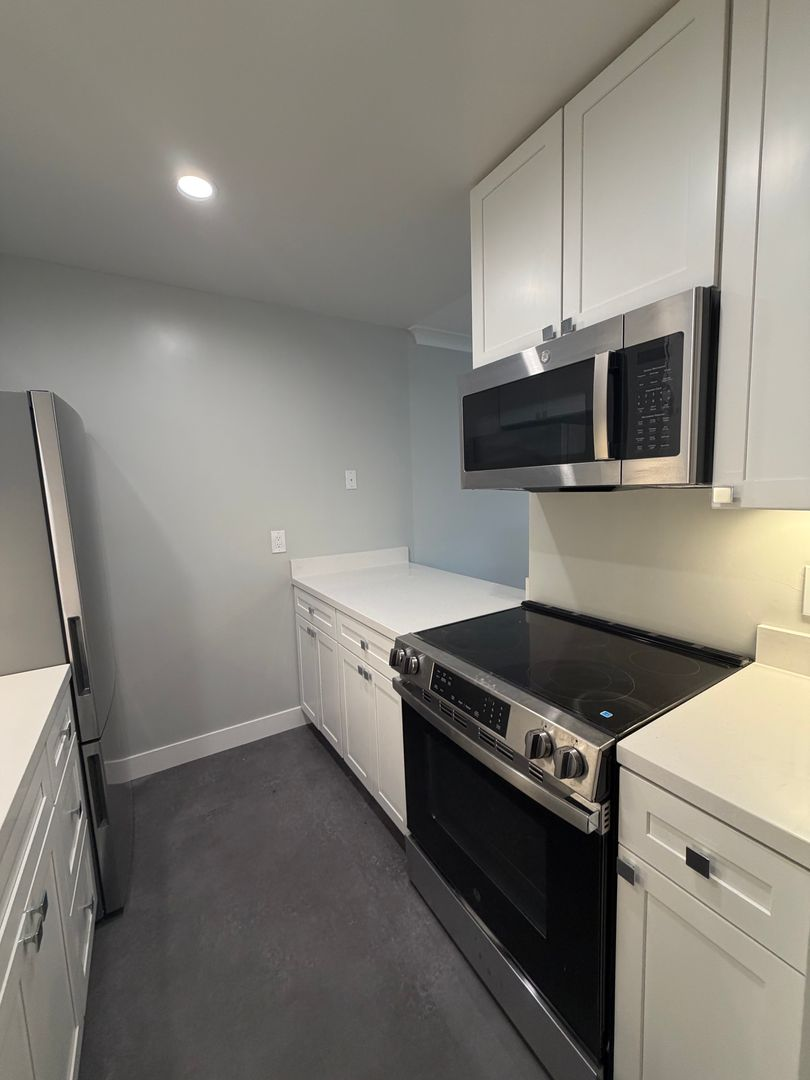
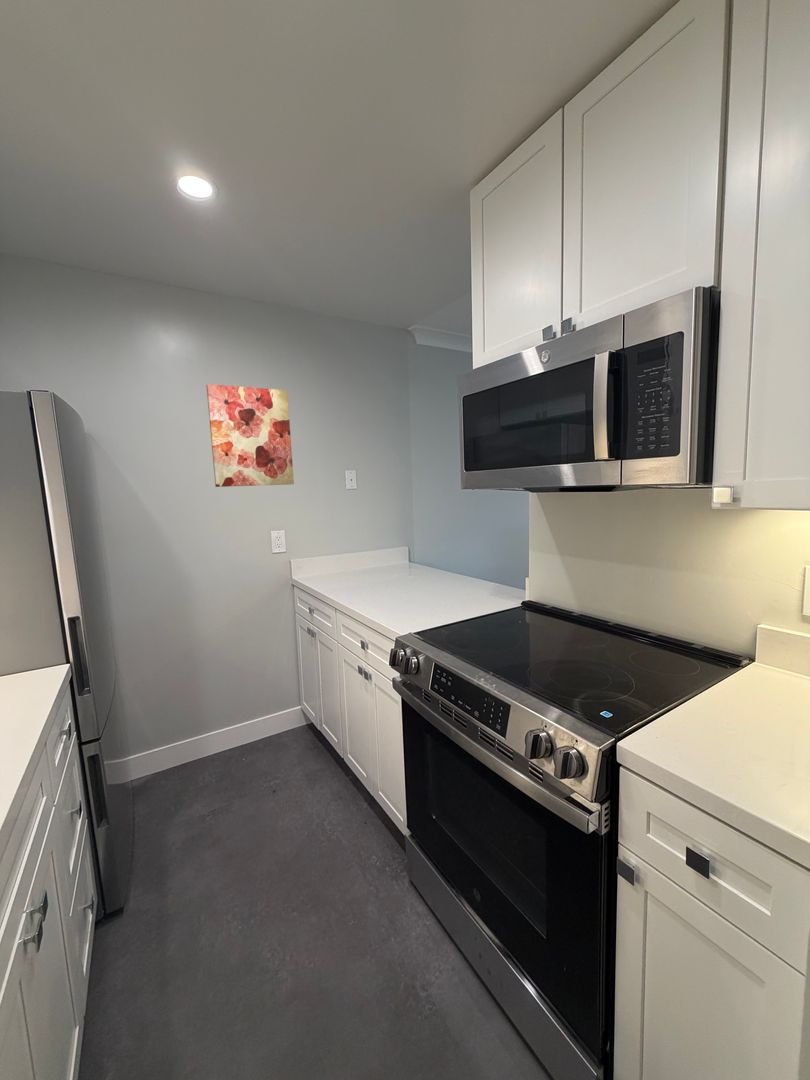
+ wall art [205,383,295,488]
